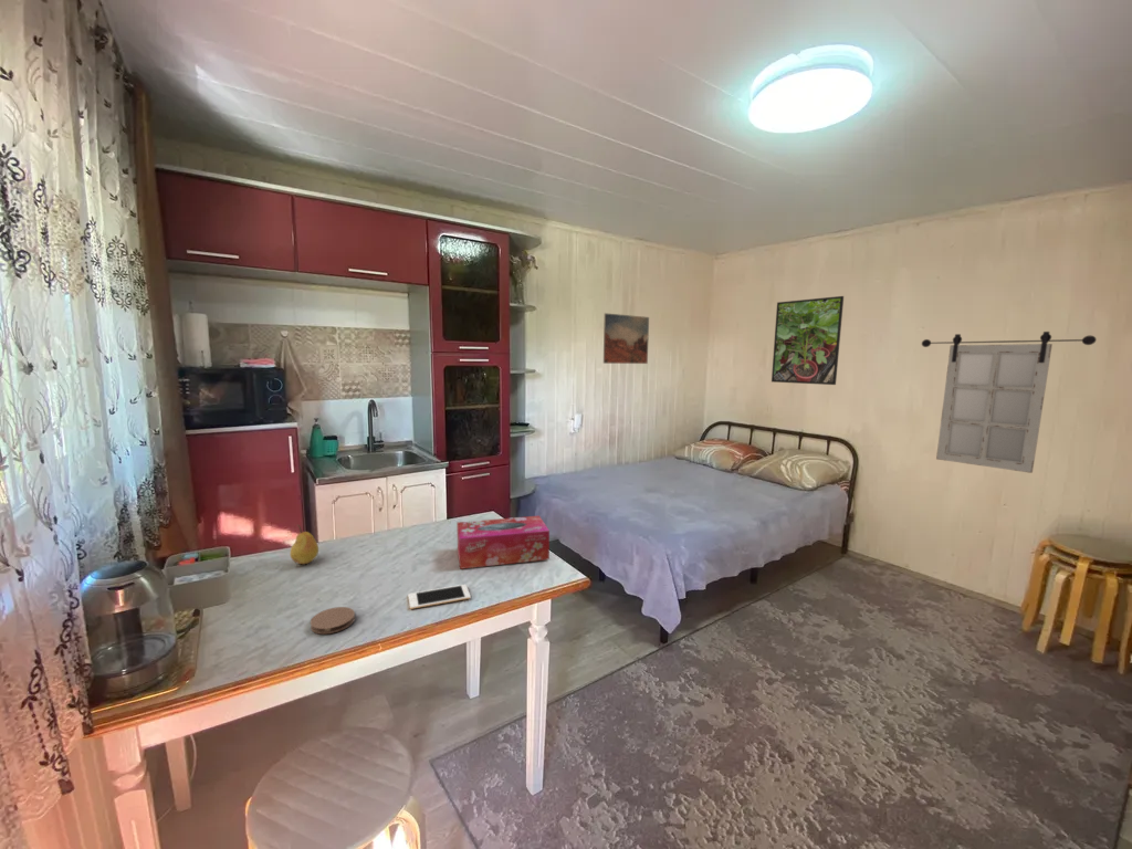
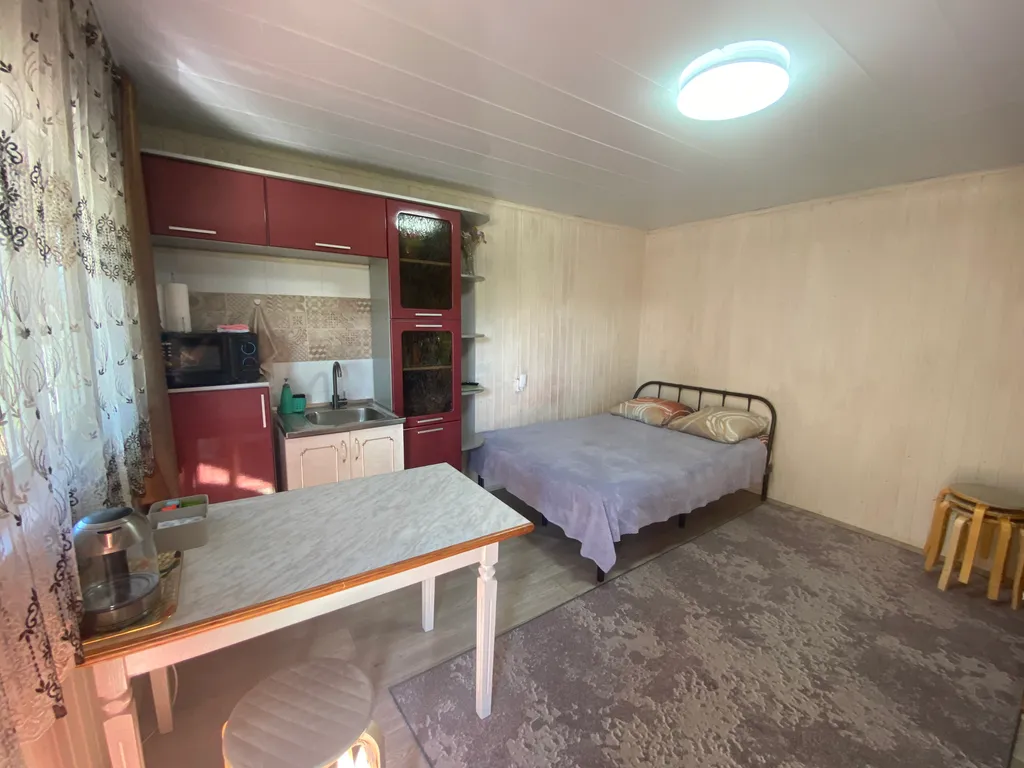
- tissue box [455,515,551,570]
- wall art [602,312,650,365]
- cell phone [408,584,471,610]
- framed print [771,295,845,386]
- coaster [310,606,356,635]
- fruit [290,524,319,565]
- home mirror [921,331,1098,474]
